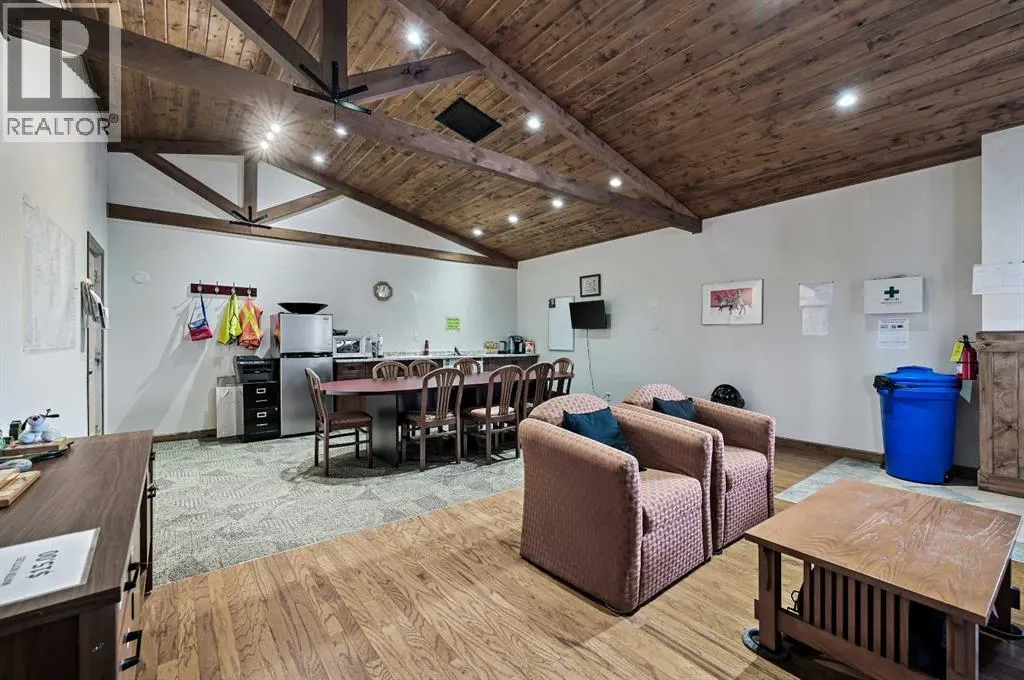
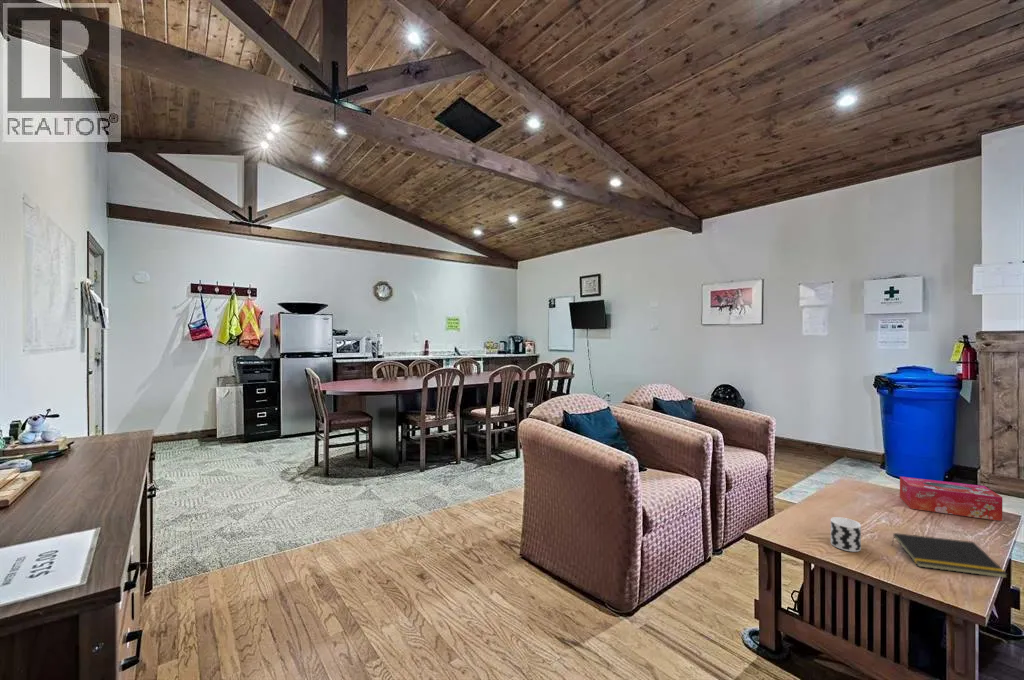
+ notepad [891,532,1009,579]
+ cup [830,516,862,553]
+ tissue box [899,476,1003,522]
